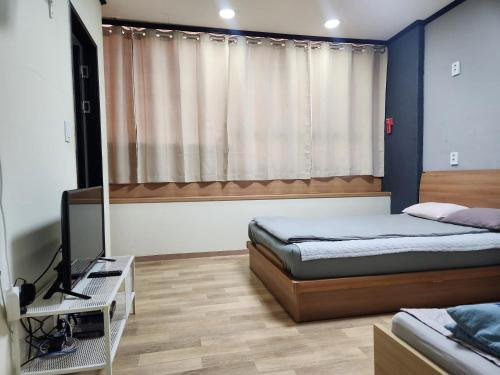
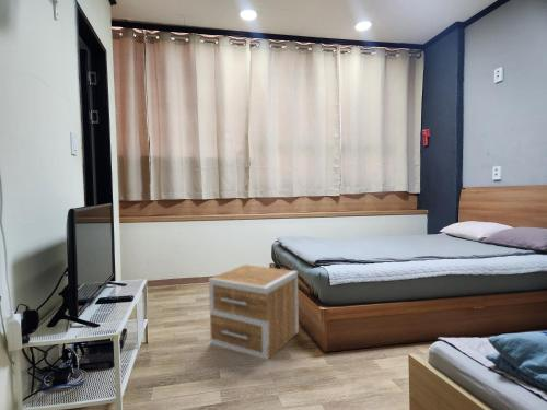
+ nightstand [208,263,300,361]
